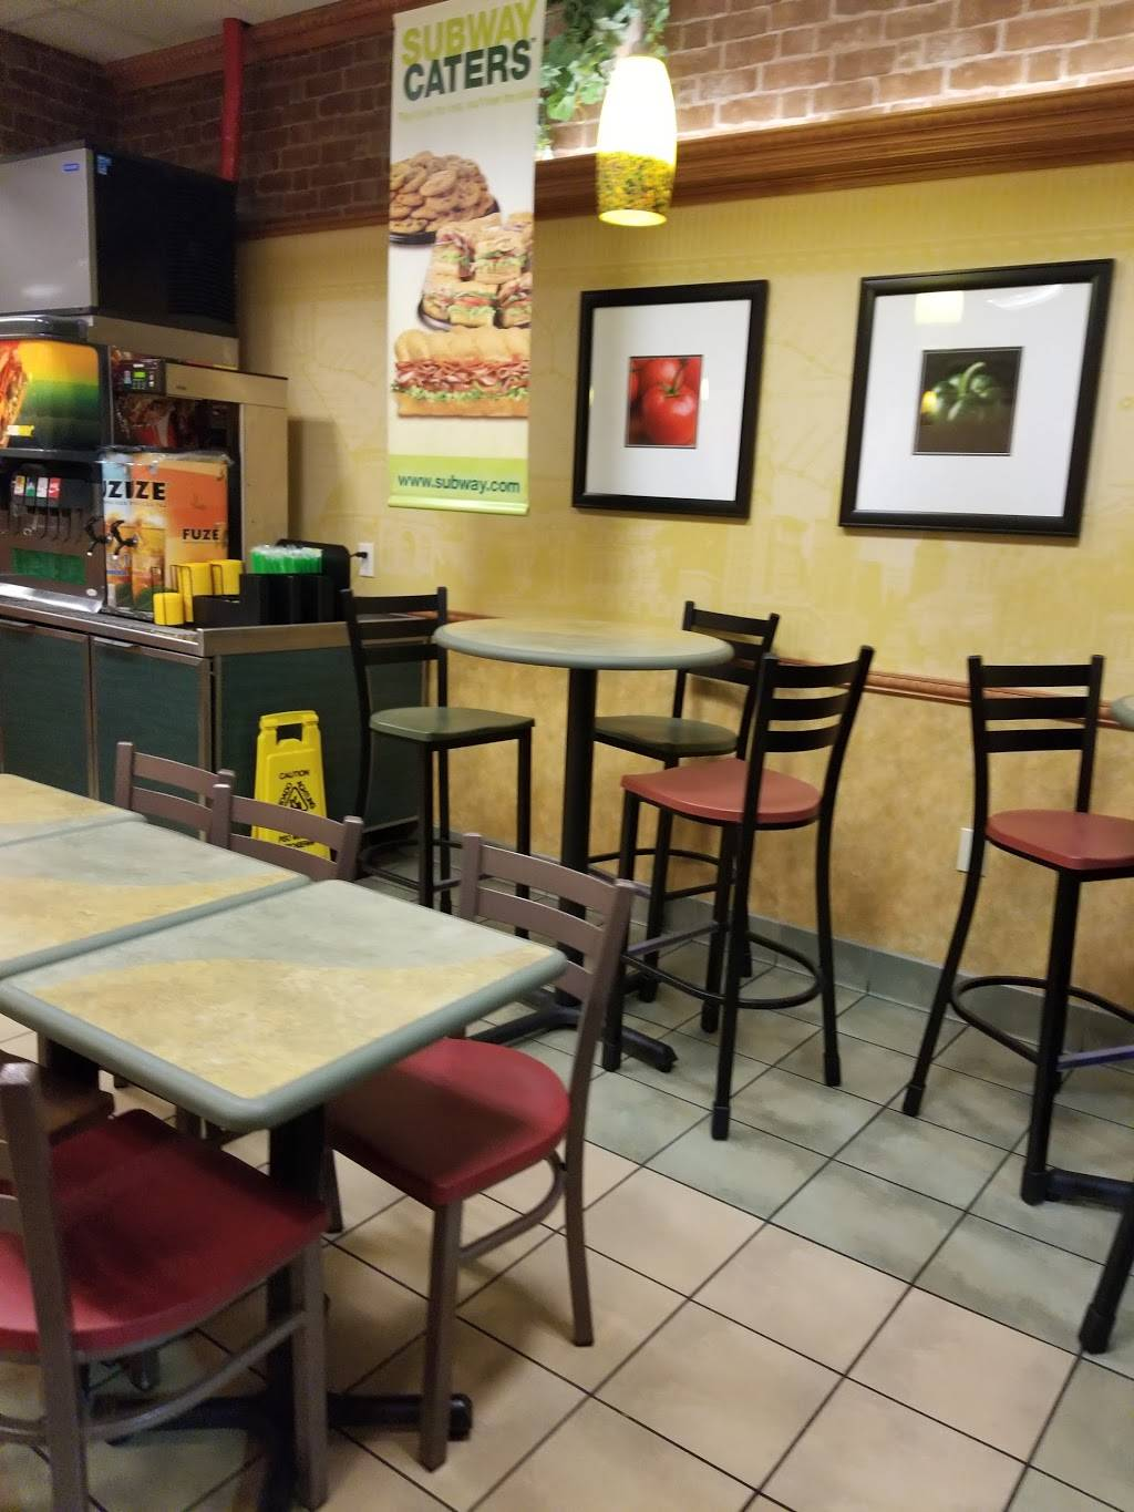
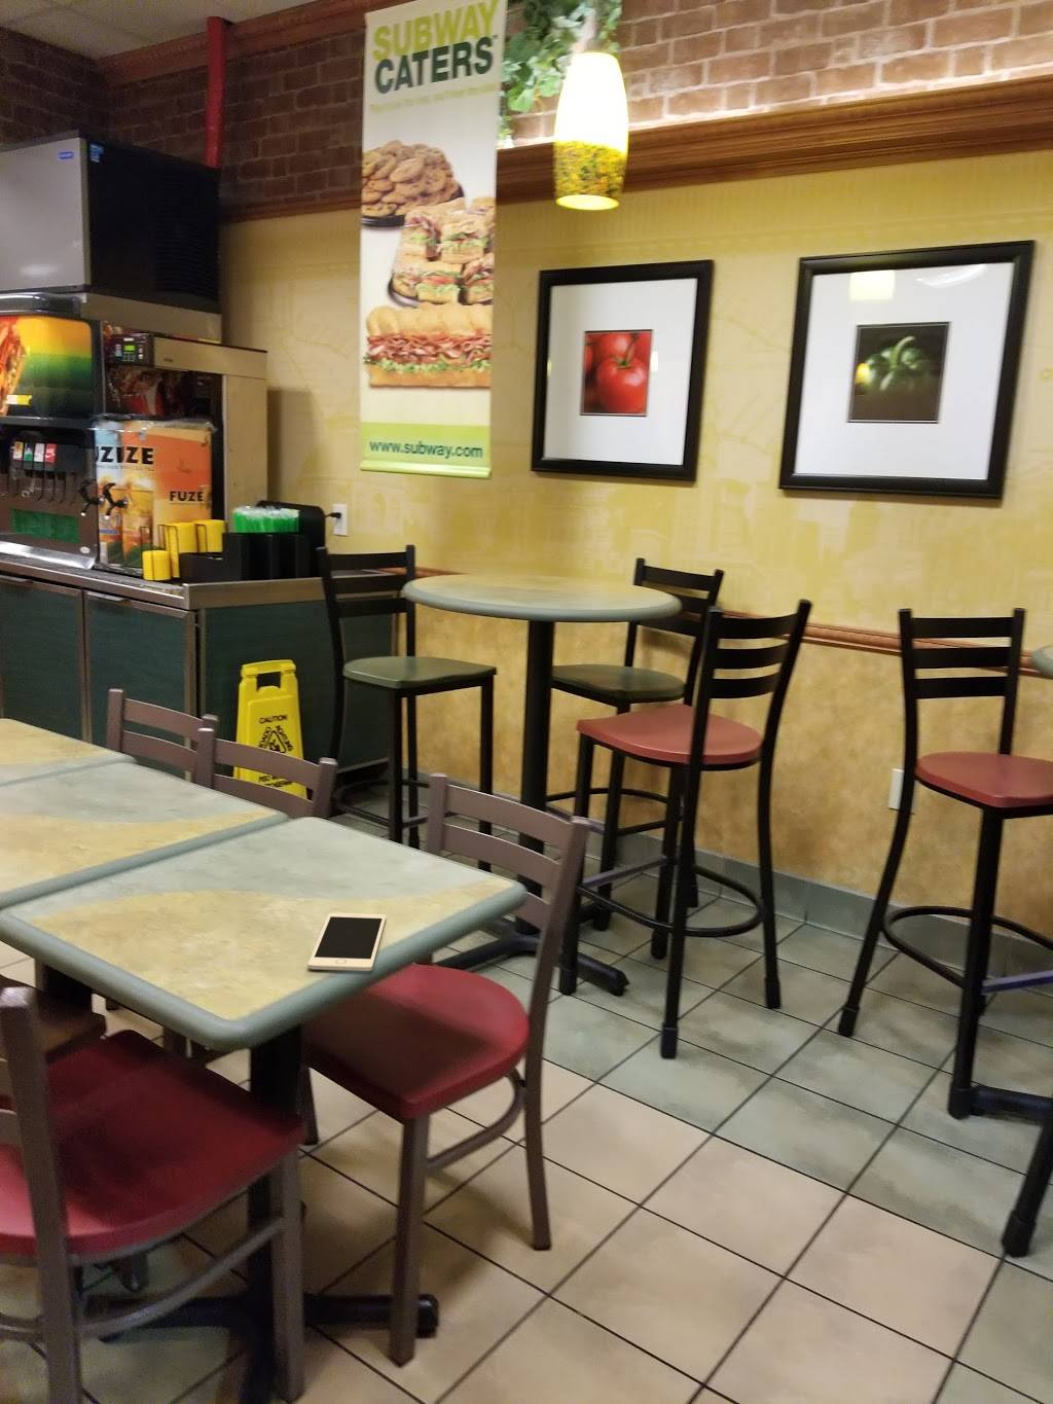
+ cell phone [306,912,387,973]
